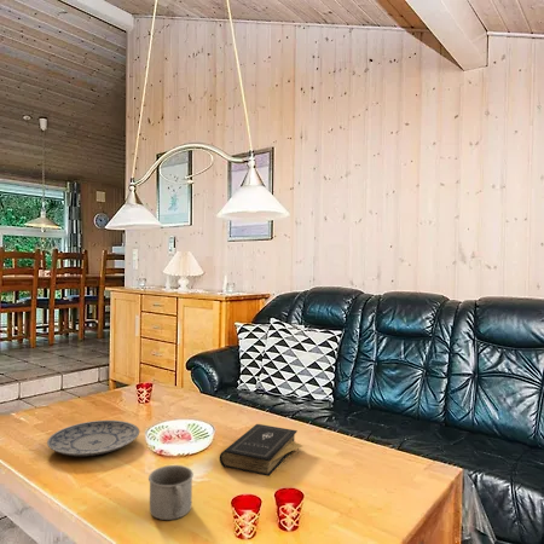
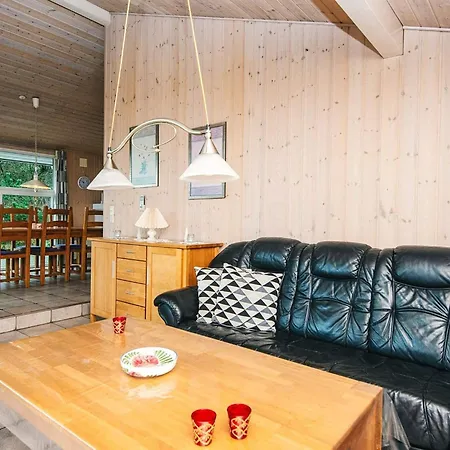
- plate [46,419,140,457]
- book [219,423,303,478]
- mug [147,464,195,521]
